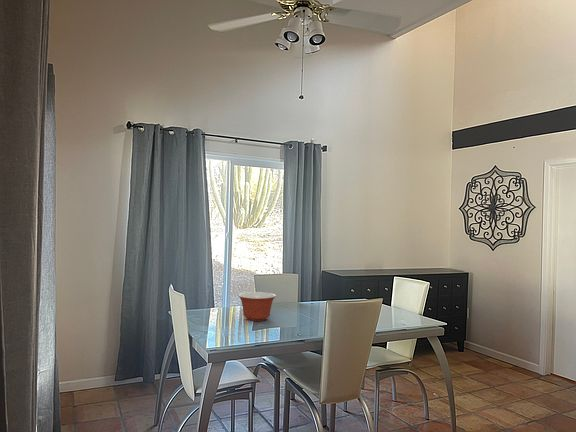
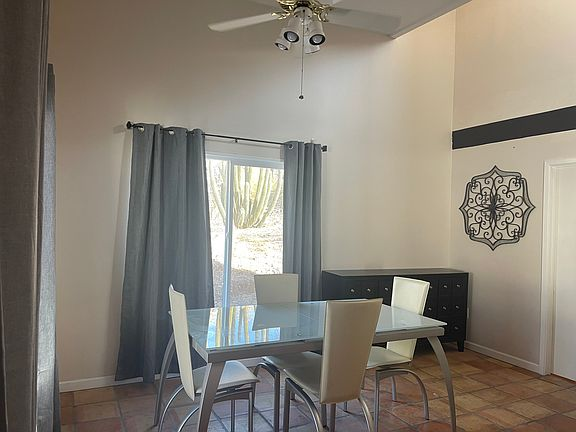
- mixing bowl [237,291,277,322]
